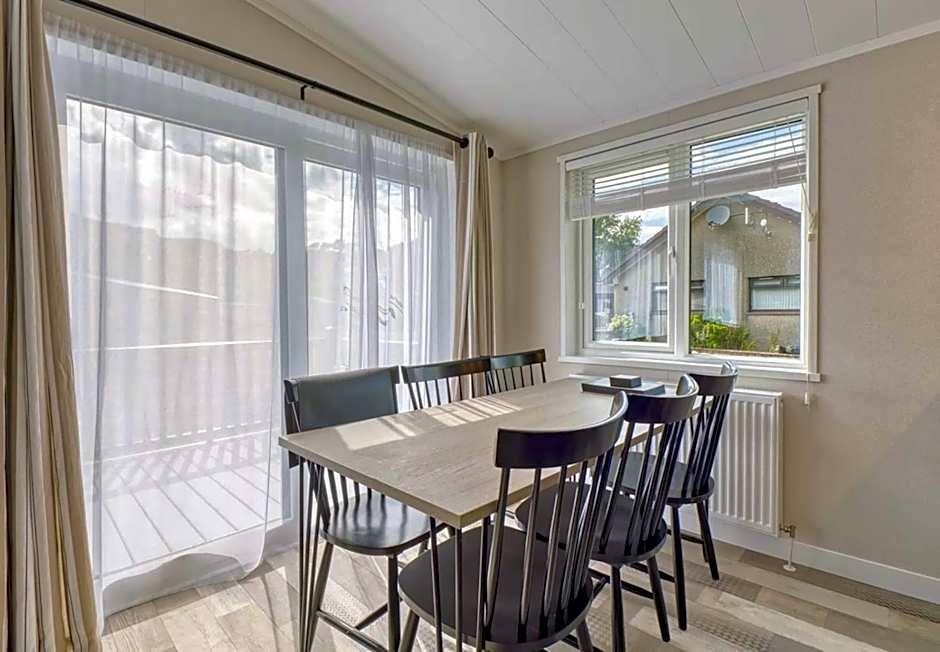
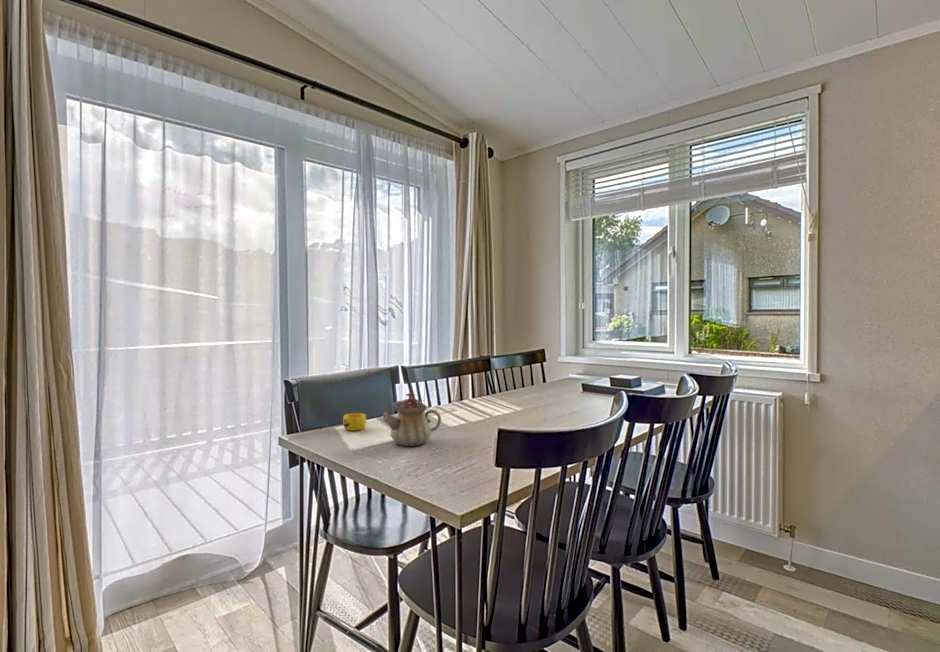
+ teapot [381,391,442,447]
+ cup [342,412,367,432]
